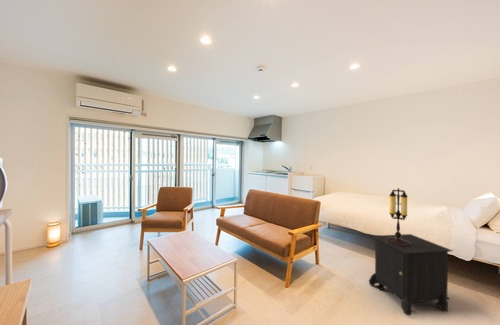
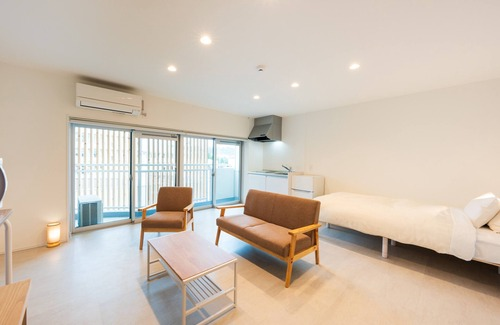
- nightstand [368,233,454,316]
- table lamp [386,187,411,247]
